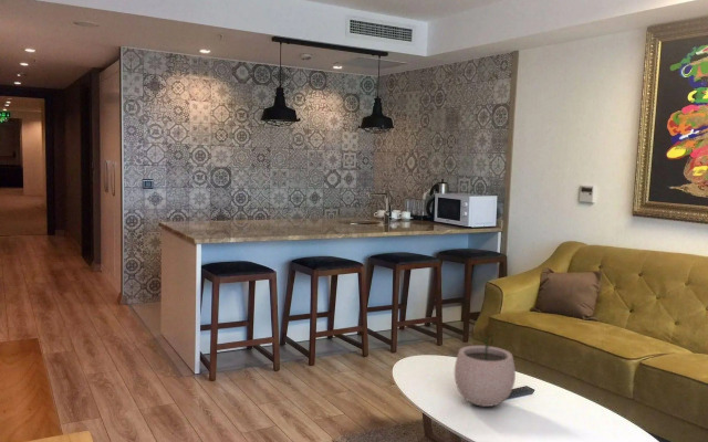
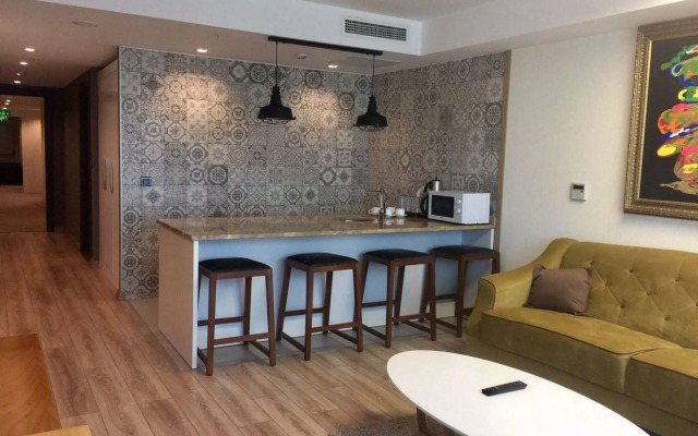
- plant pot [454,330,517,408]
